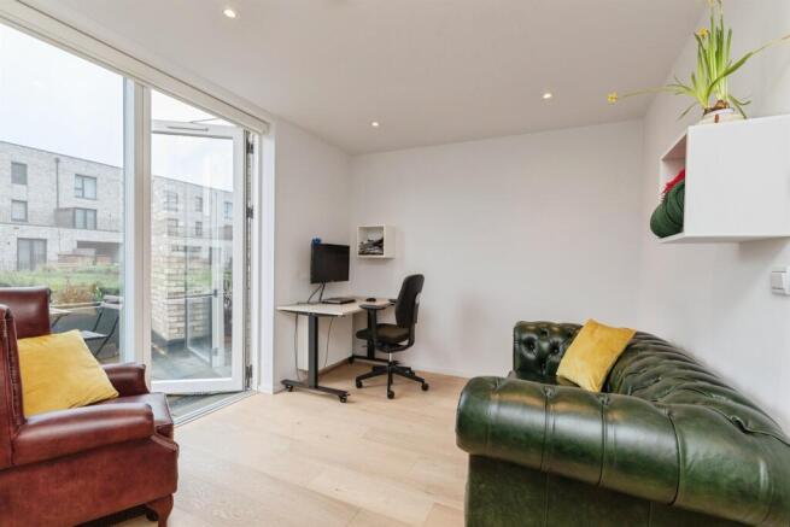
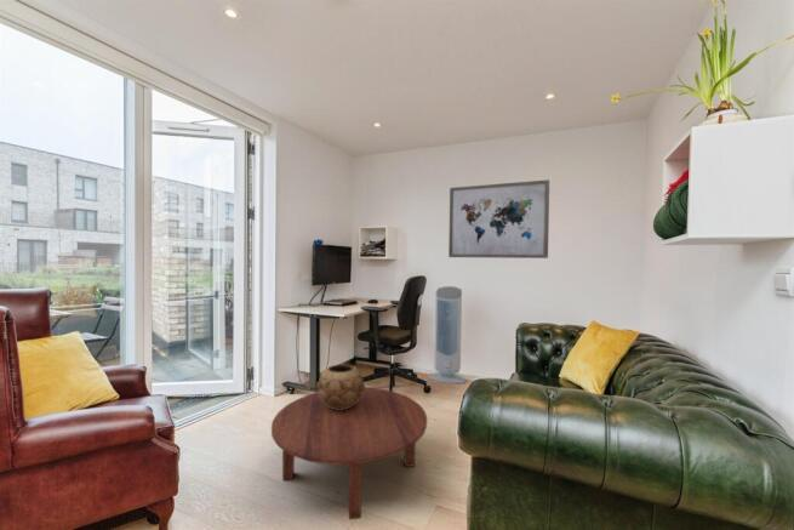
+ wall art [447,178,550,260]
+ air purifier [427,285,468,384]
+ coffee table [270,386,428,520]
+ decorative bowl [316,363,366,410]
